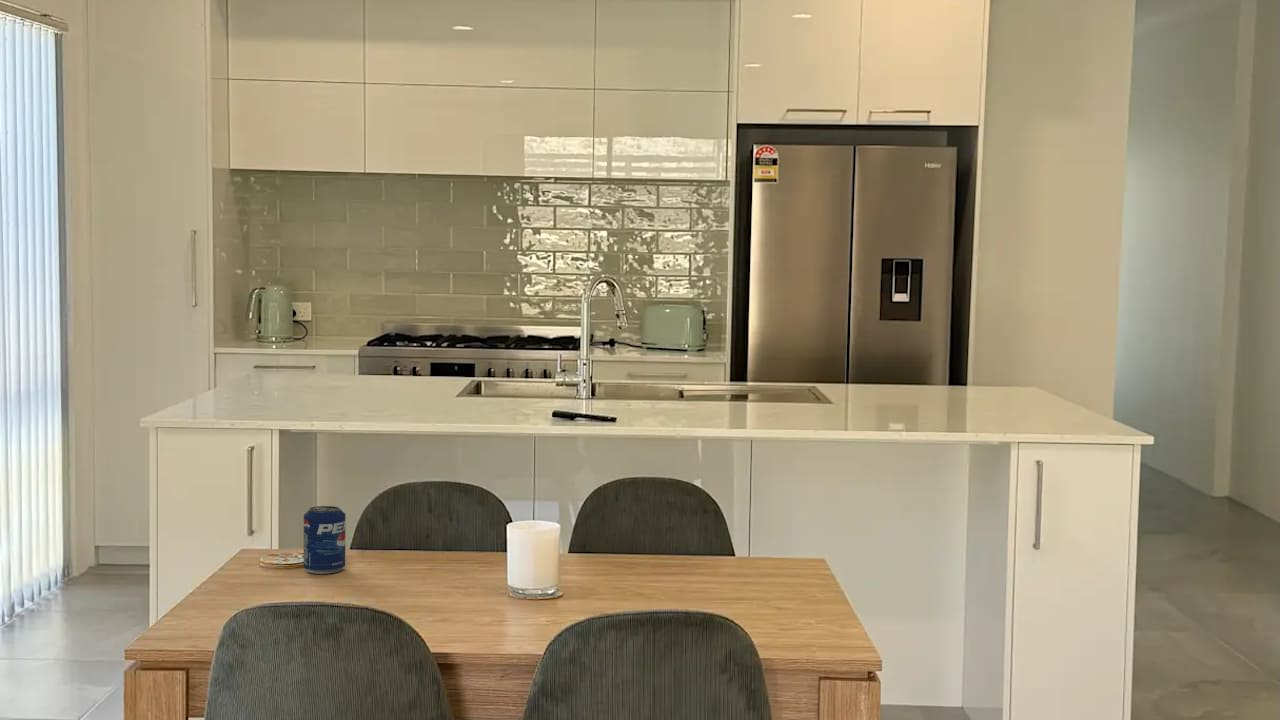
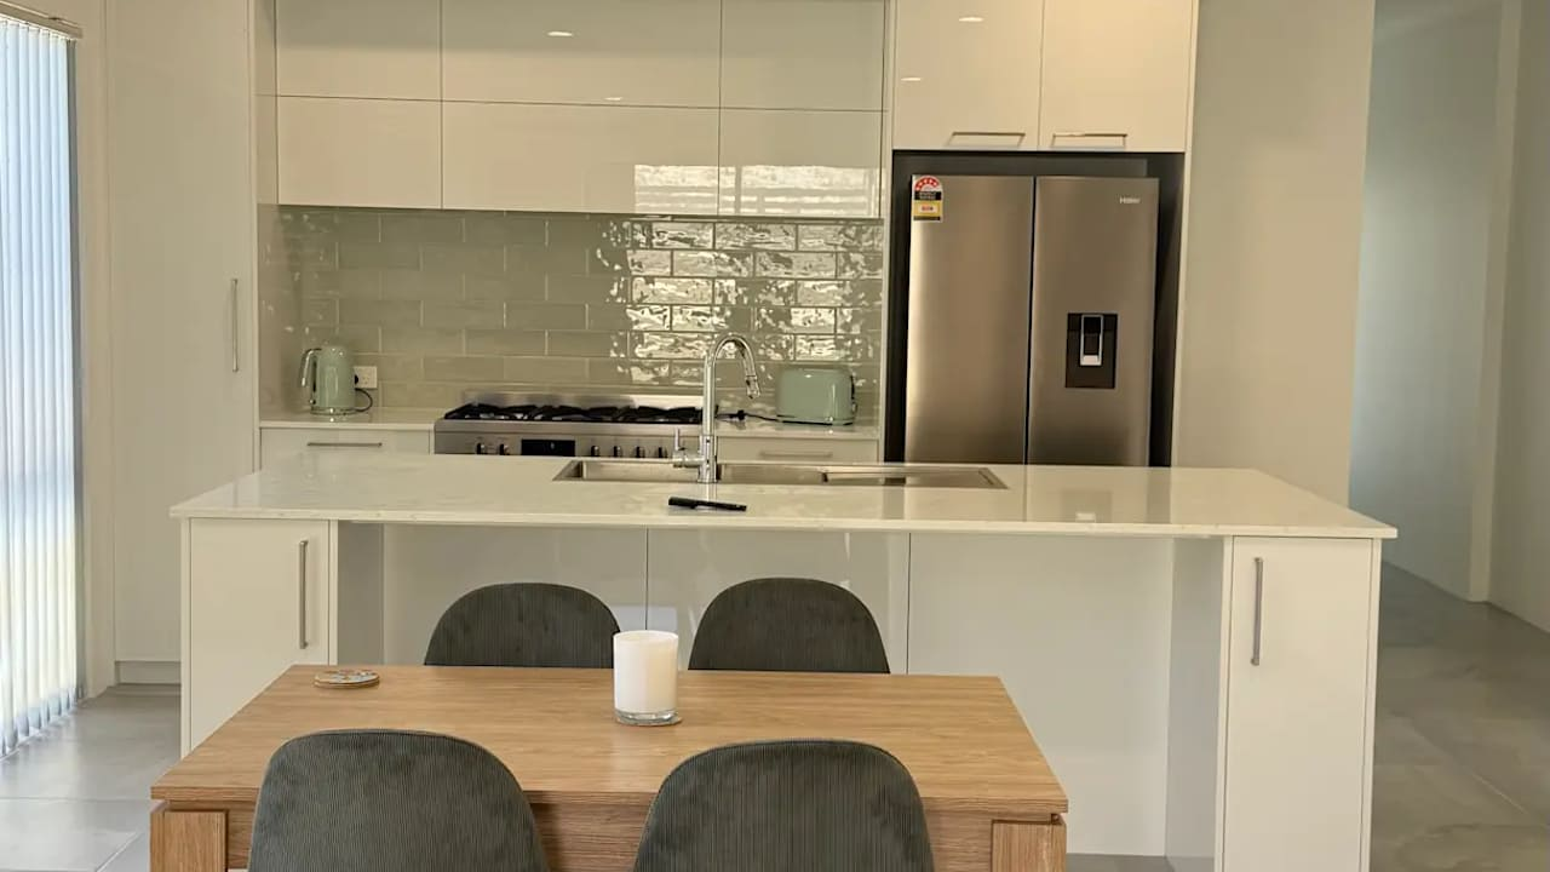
- beverage can [303,505,347,575]
